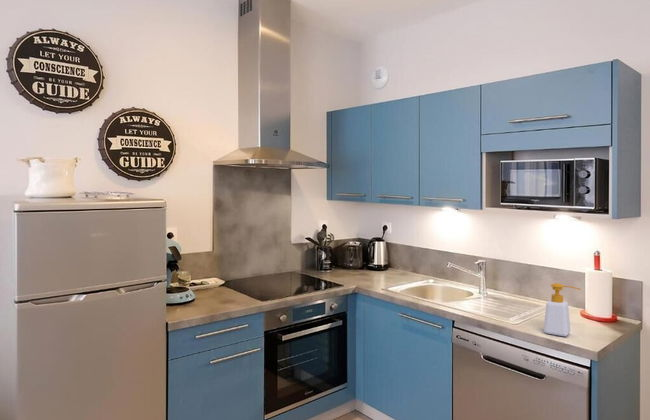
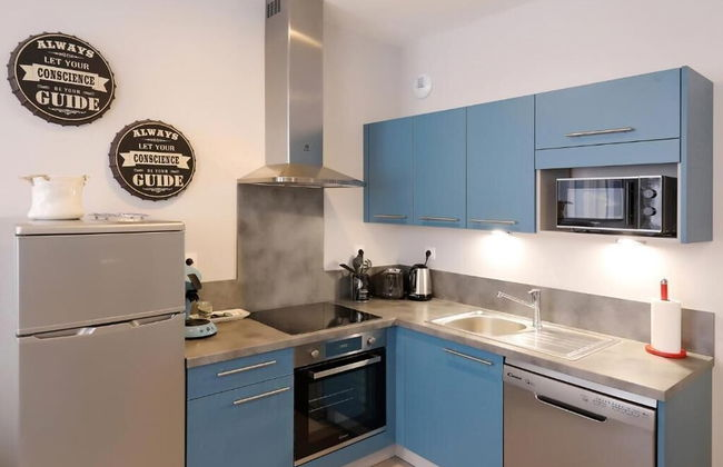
- soap bottle [543,282,581,337]
